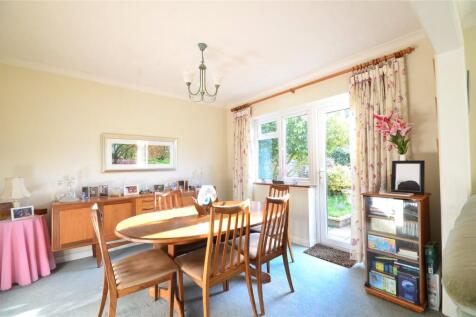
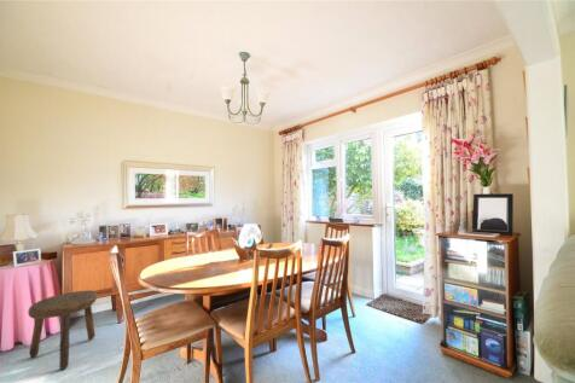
+ stool [27,289,98,371]
